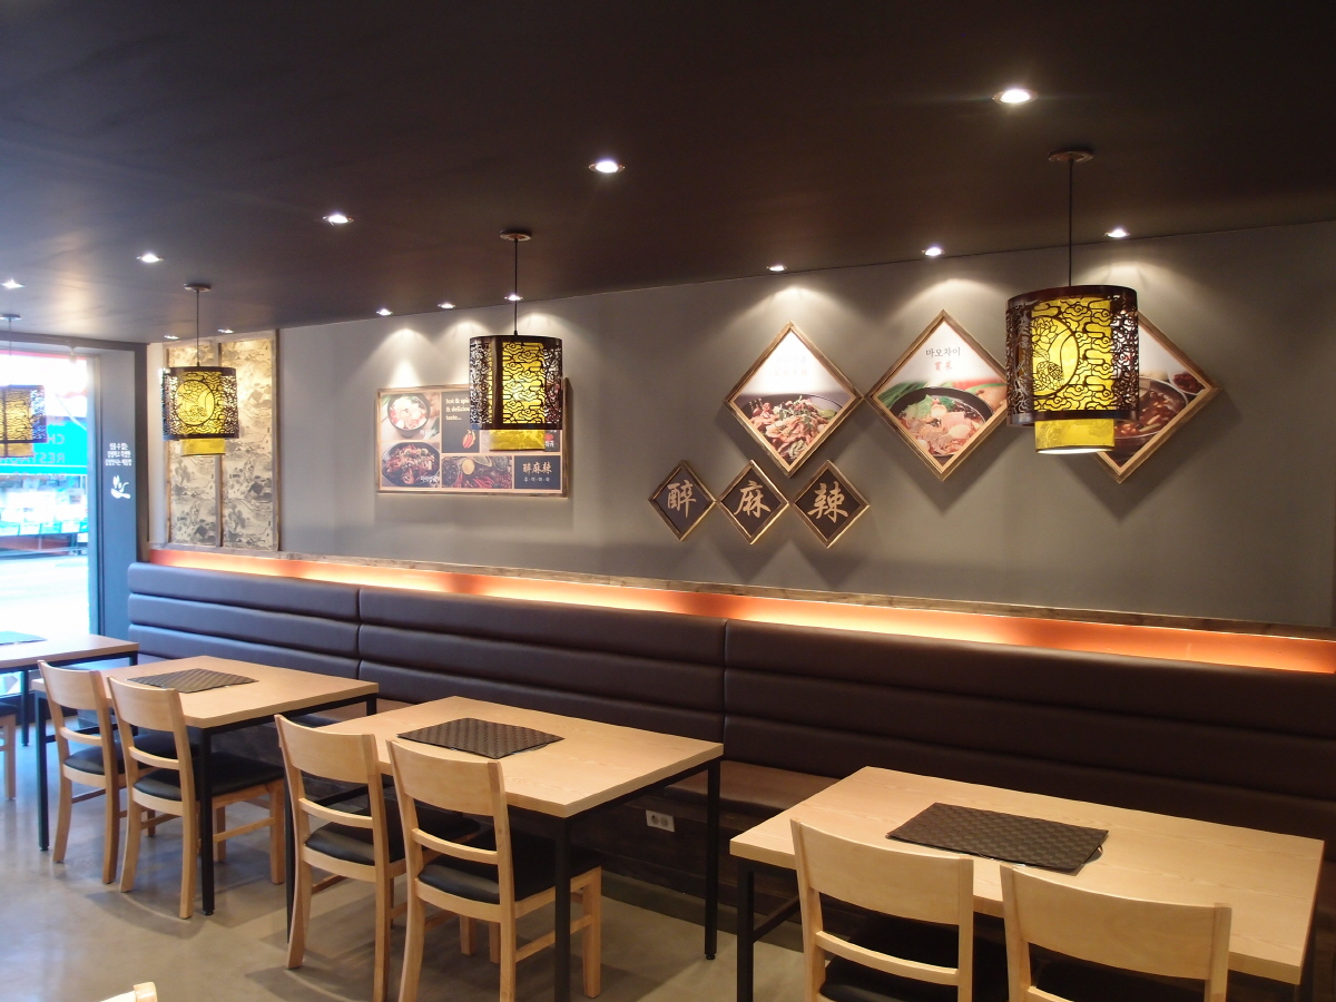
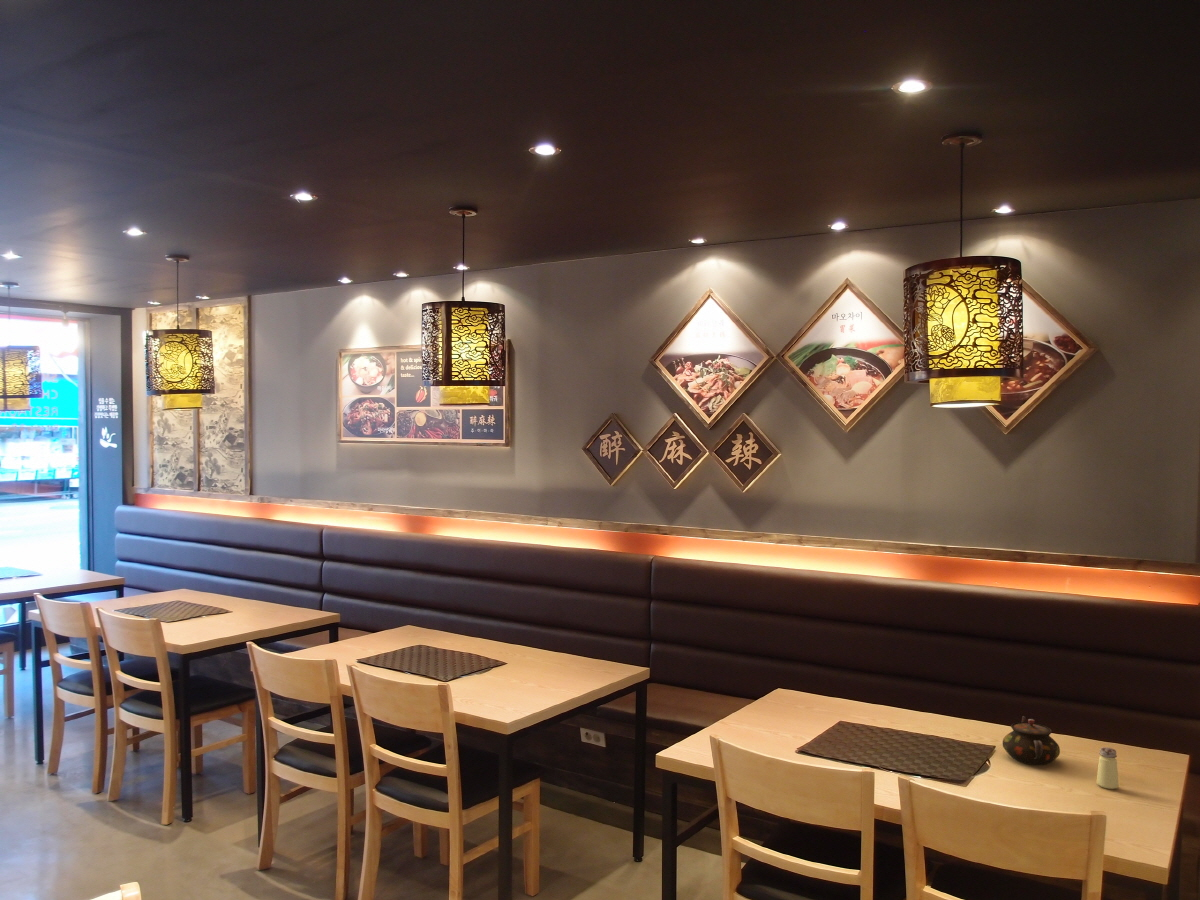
+ saltshaker [1096,746,1120,790]
+ teapot [1002,715,1061,766]
